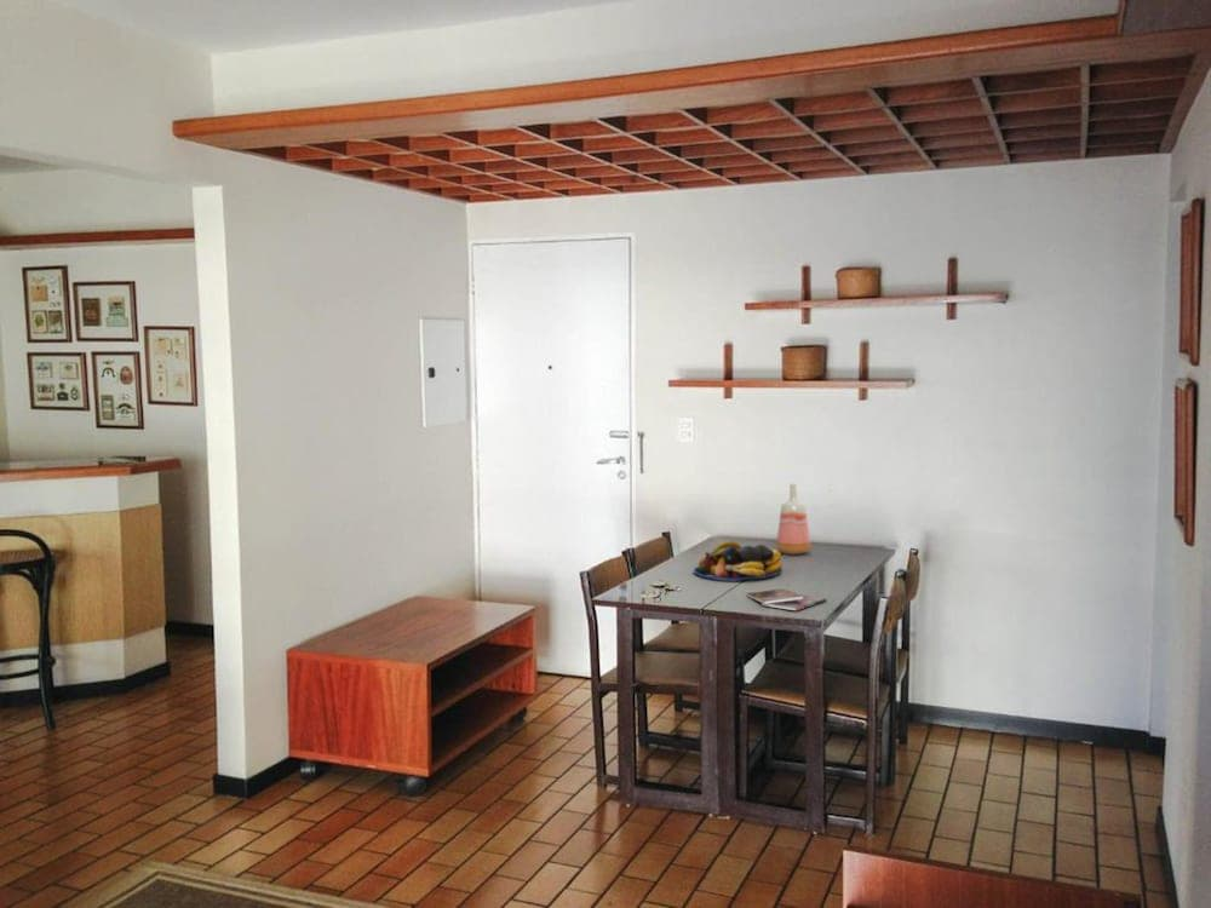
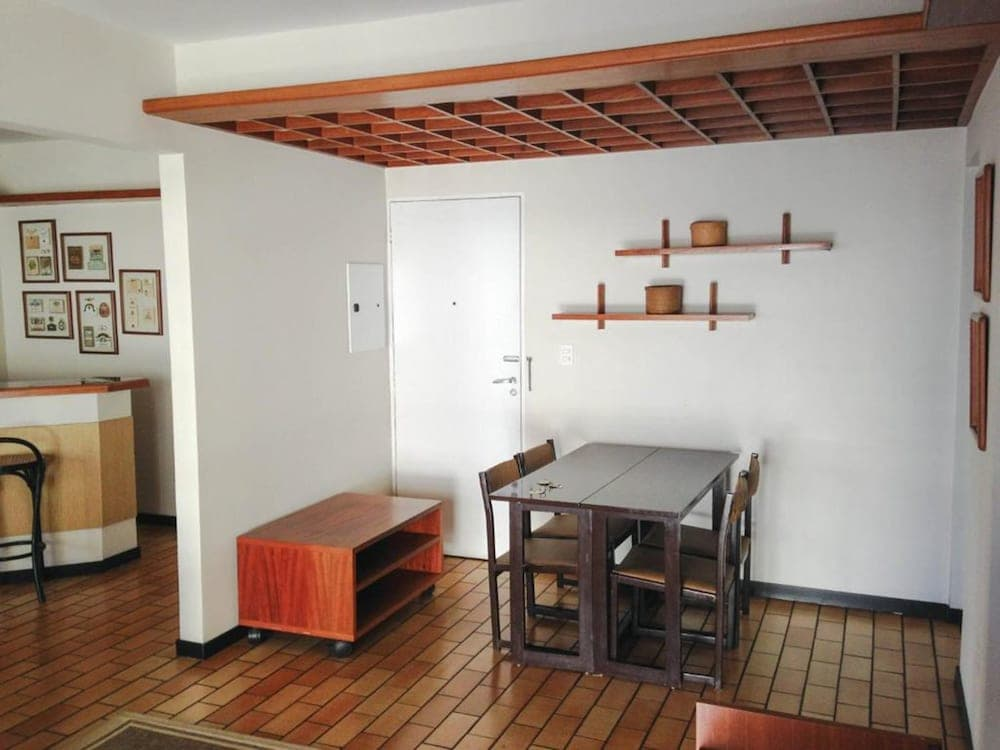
- vase [775,483,813,556]
- booklet [746,587,827,611]
- fruit bowl [693,540,784,581]
